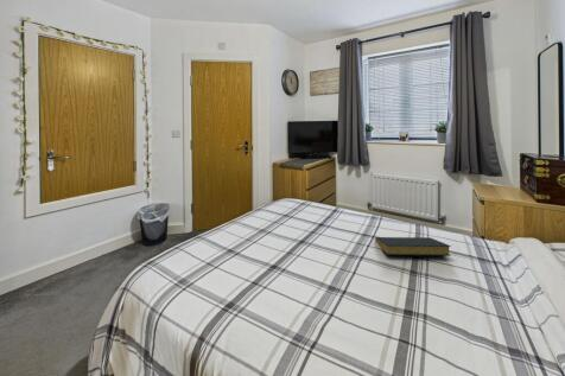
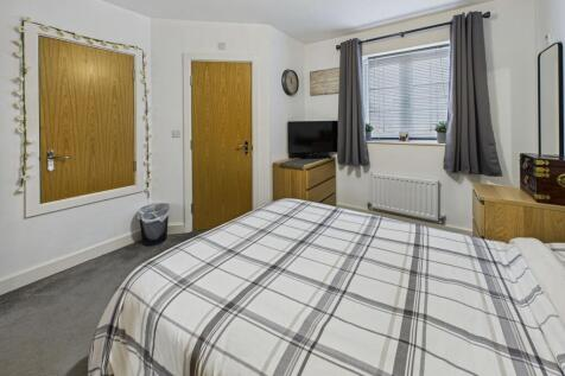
- hardback book [374,236,452,257]
